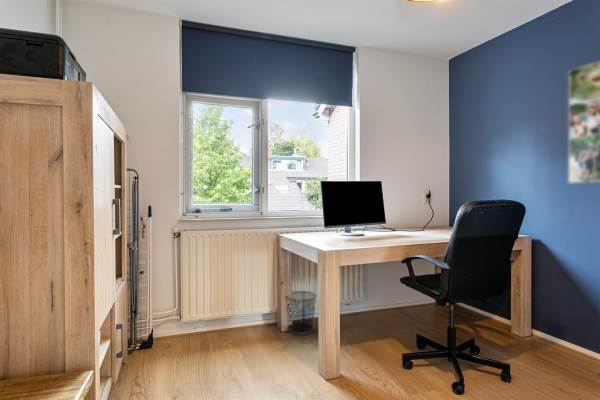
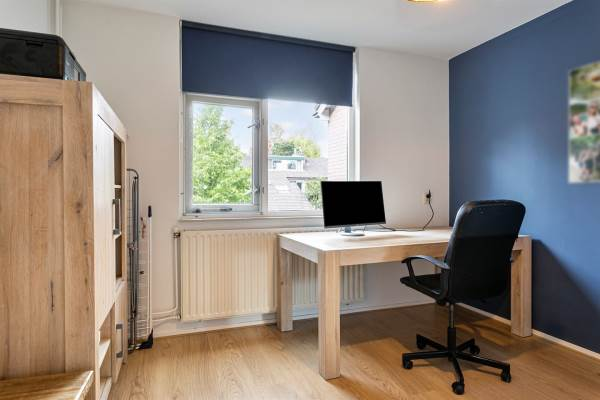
- waste bin [284,290,318,336]
